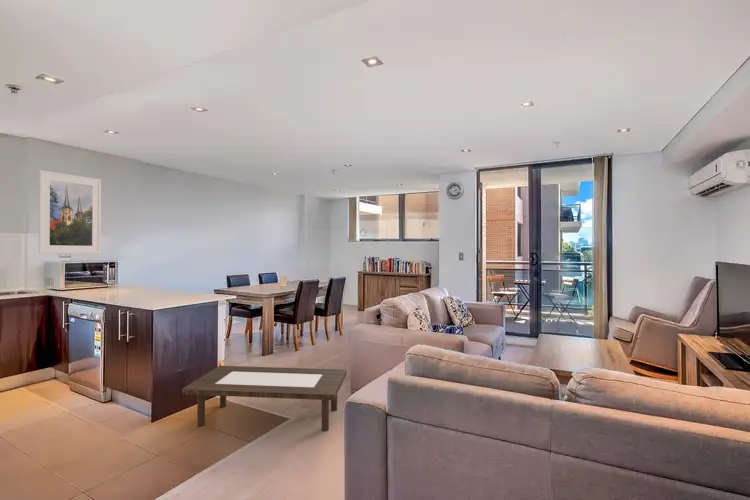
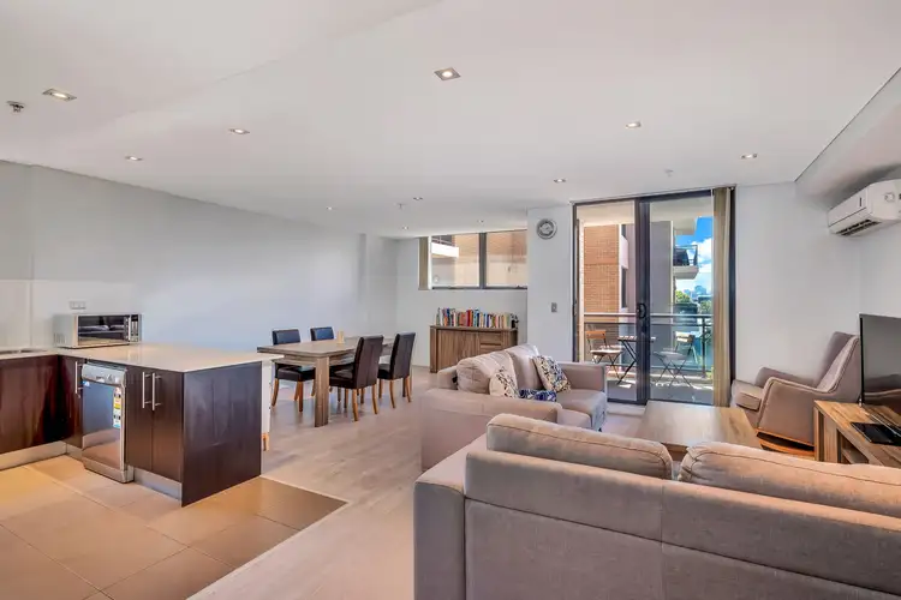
- coffee table [181,365,348,432]
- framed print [38,169,102,255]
